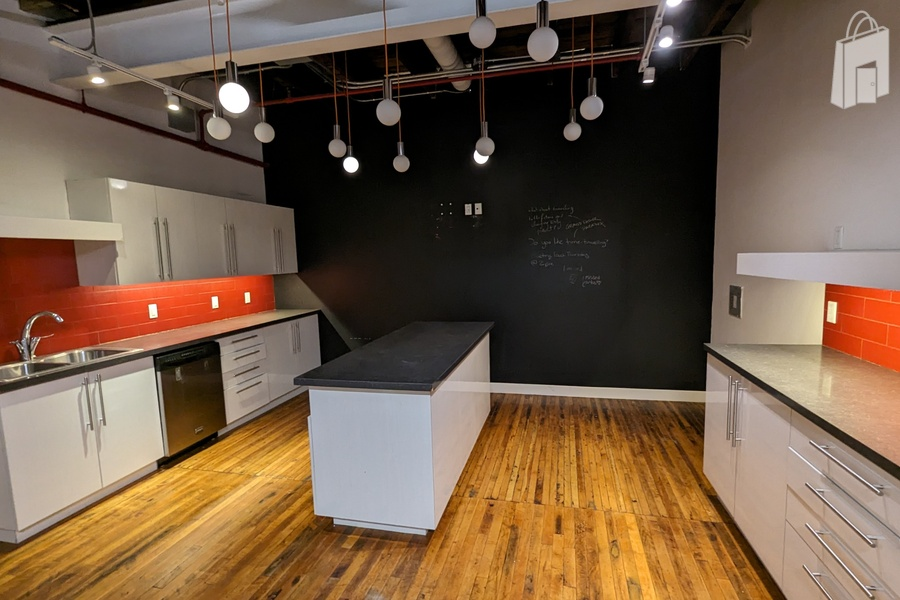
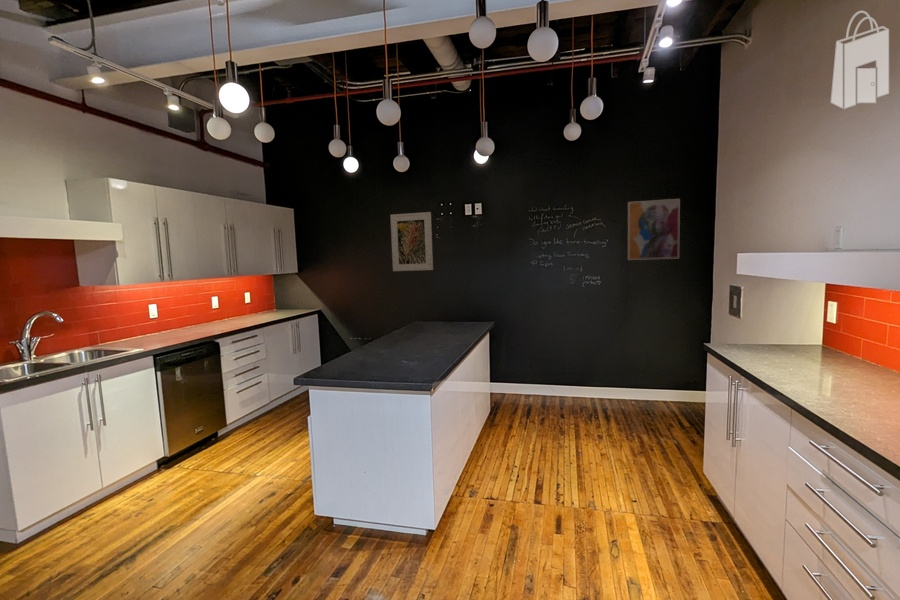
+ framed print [389,211,434,272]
+ wall art [627,198,681,261]
